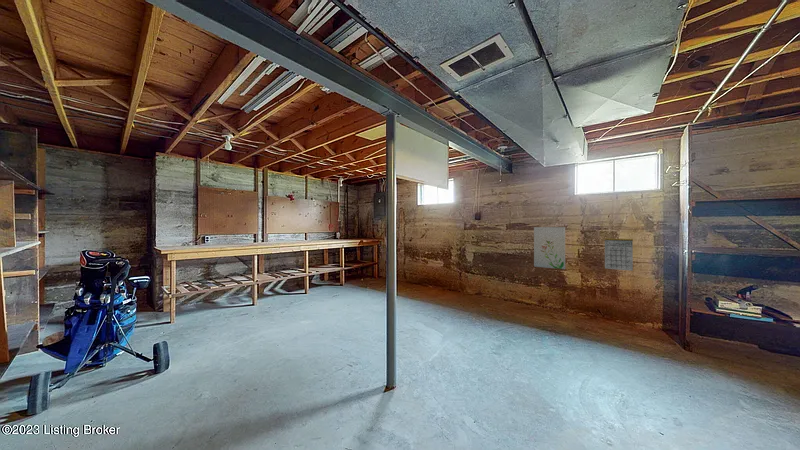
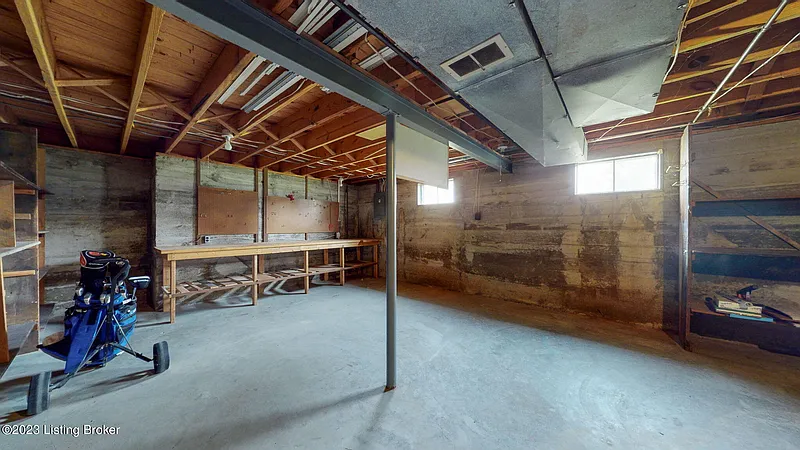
- calendar [604,231,634,272]
- wall art [533,226,566,270]
